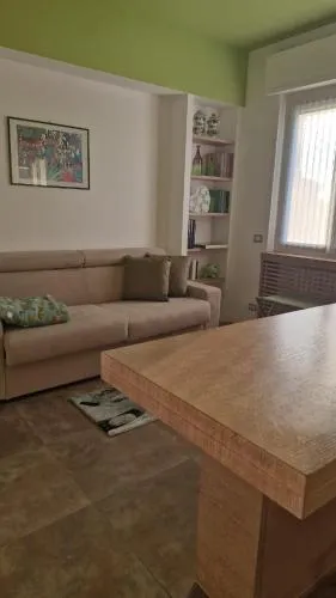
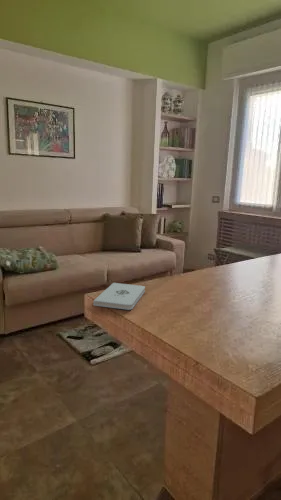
+ notepad [93,282,146,311]
